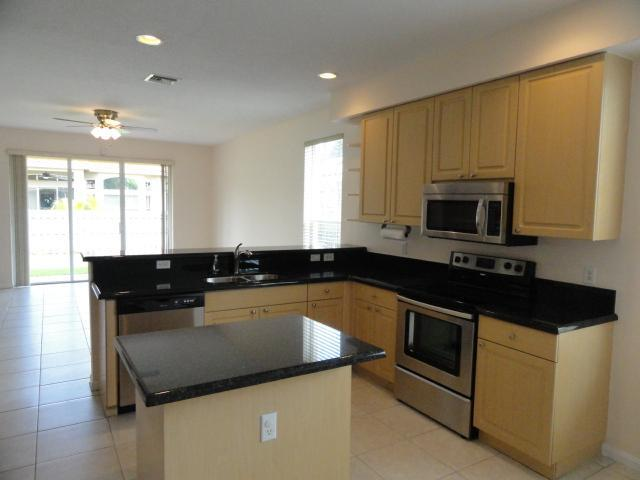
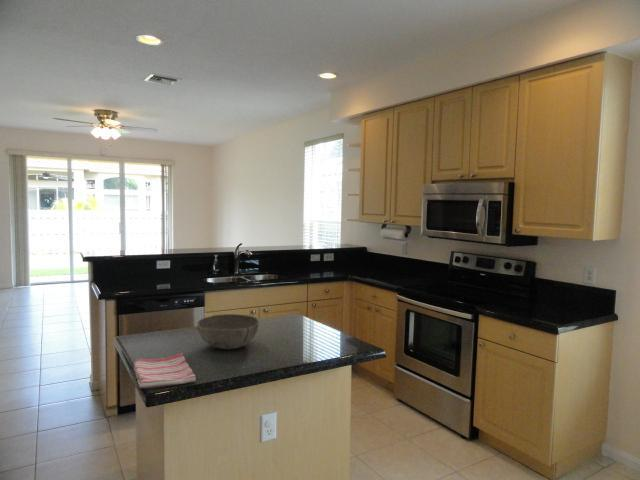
+ bowl [196,313,260,351]
+ dish towel [133,352,197,389]
